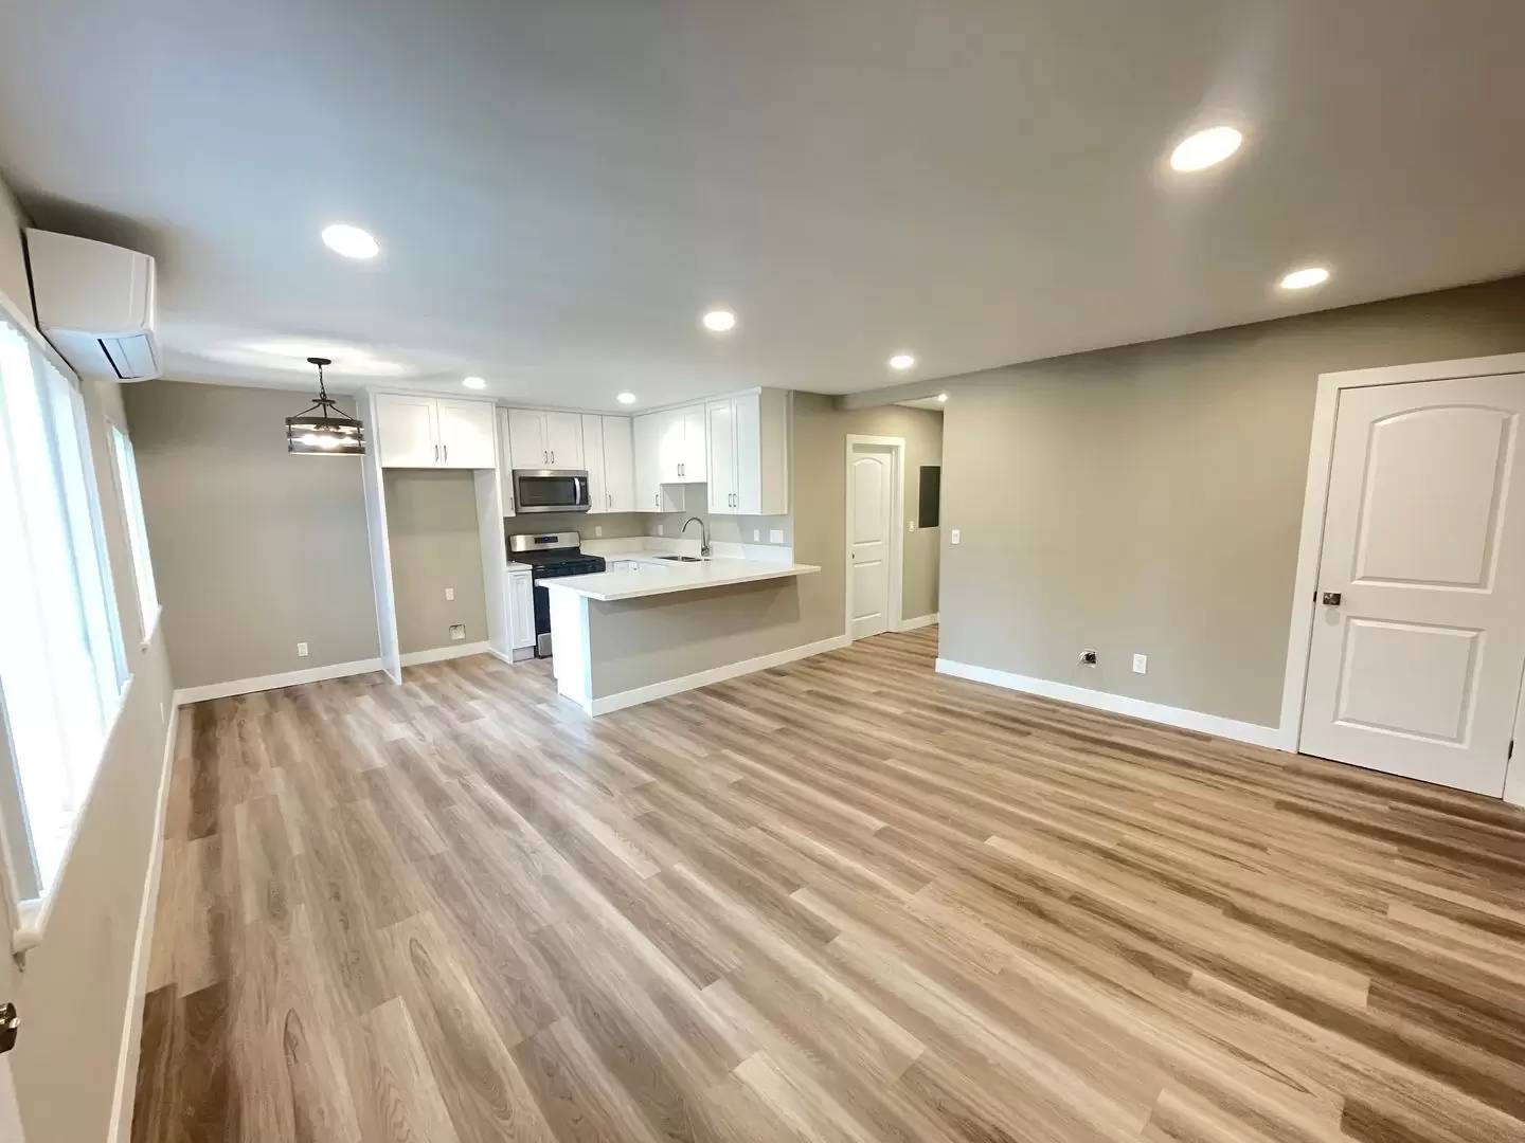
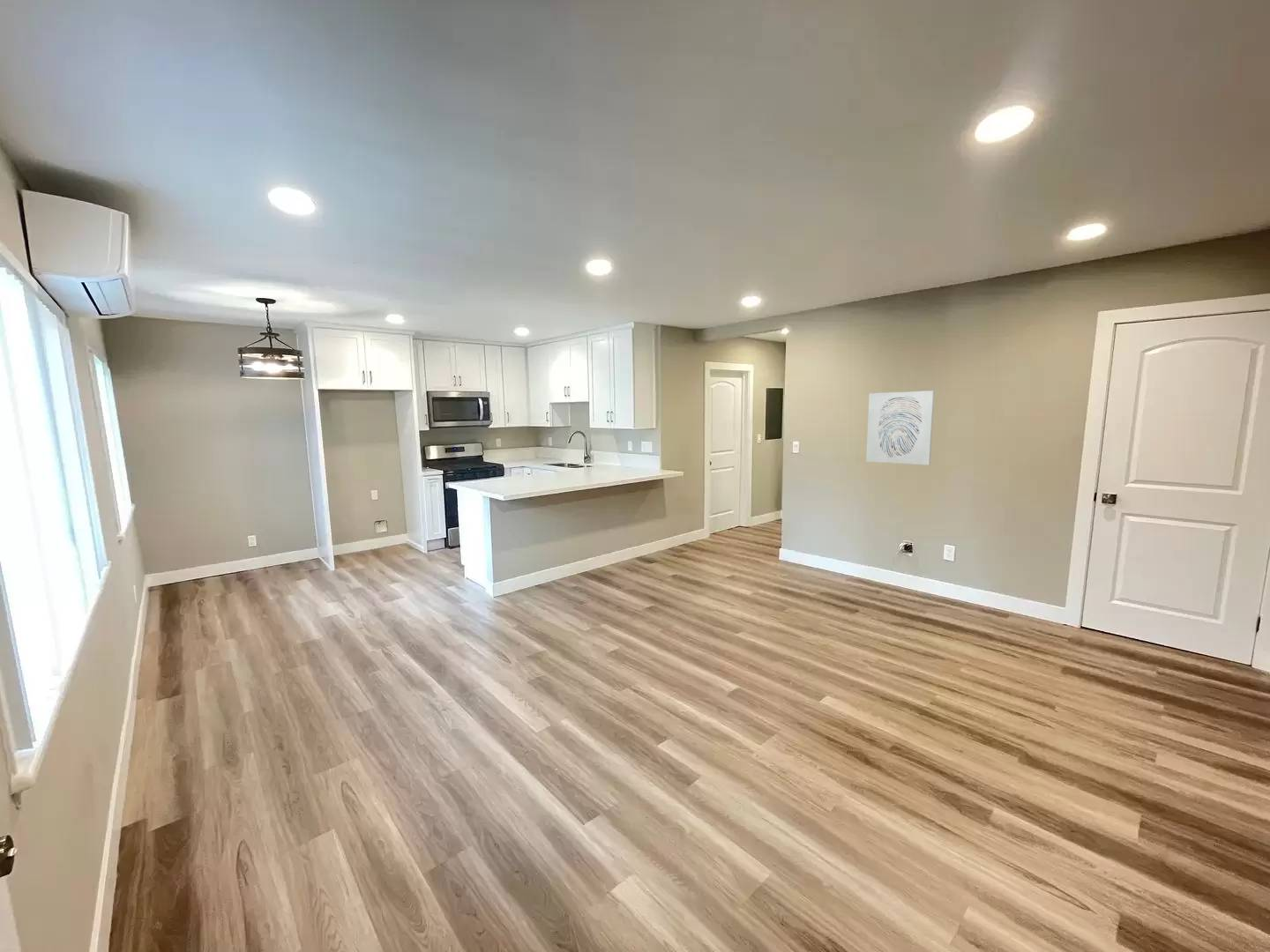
+ wall art [865,390,936,465]
